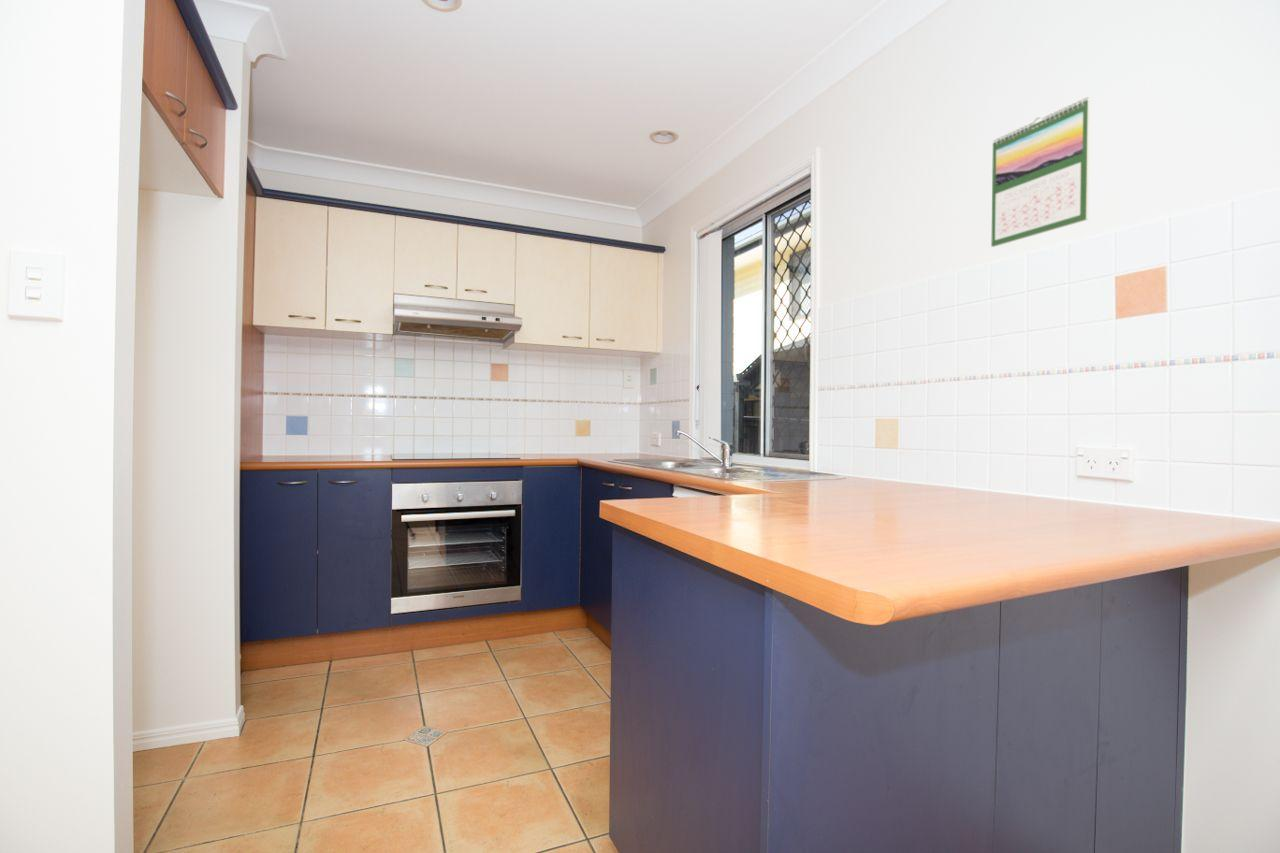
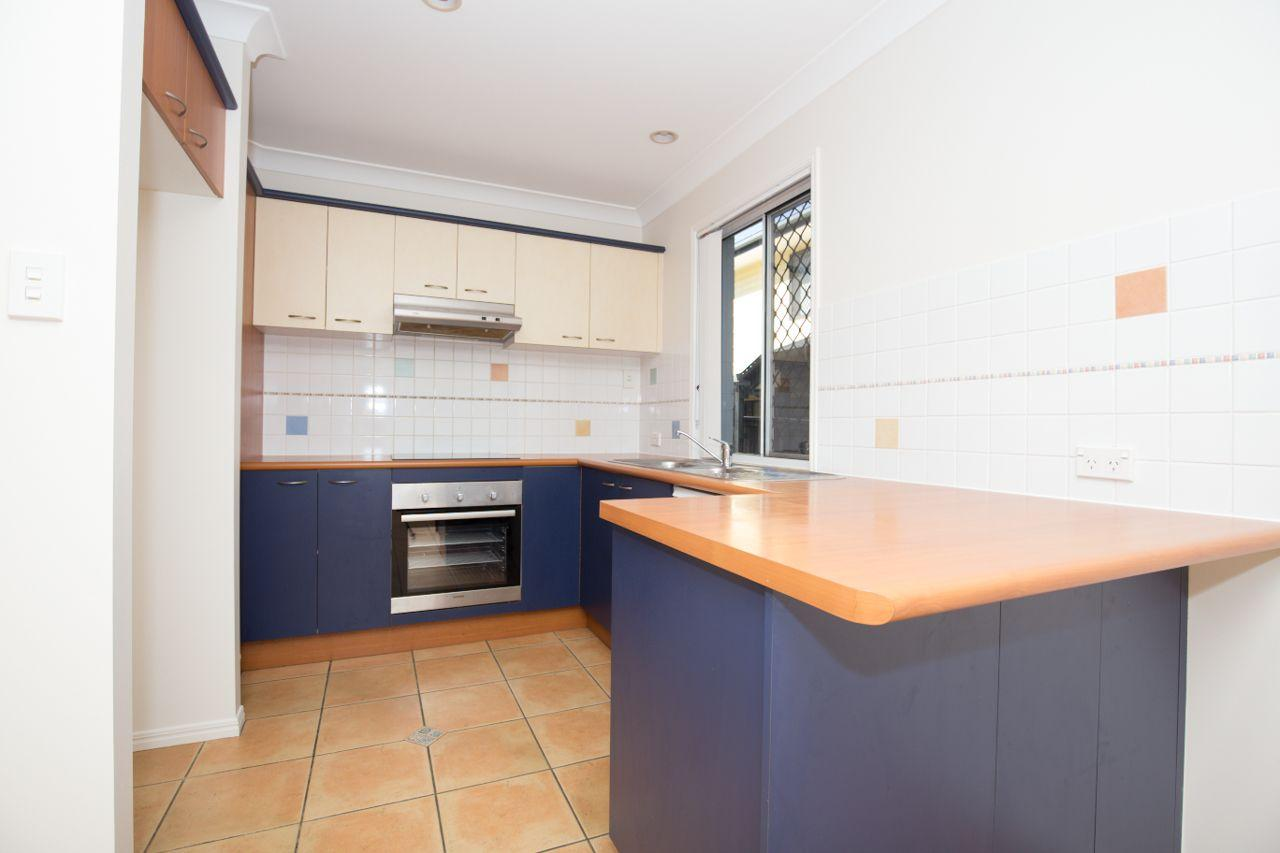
- calendar [990,96,1091,248]
